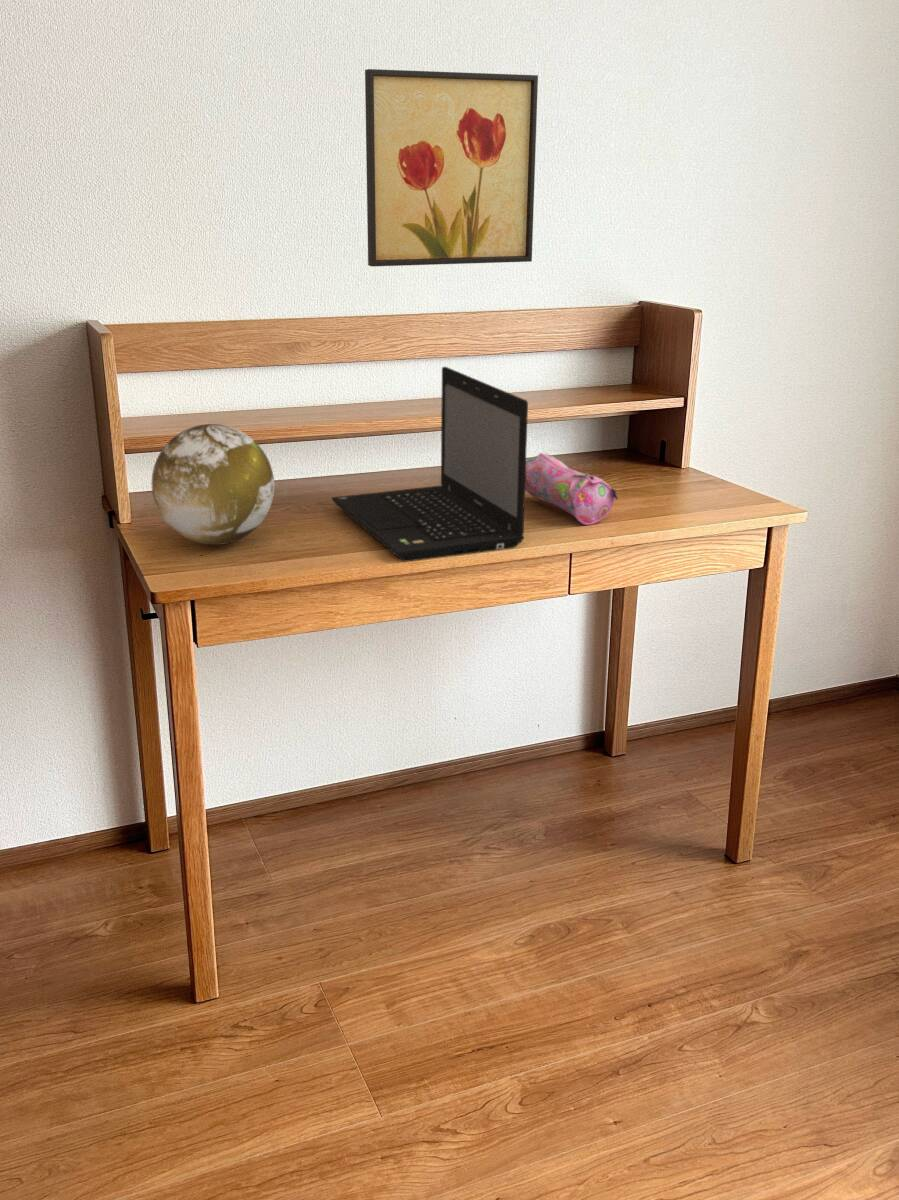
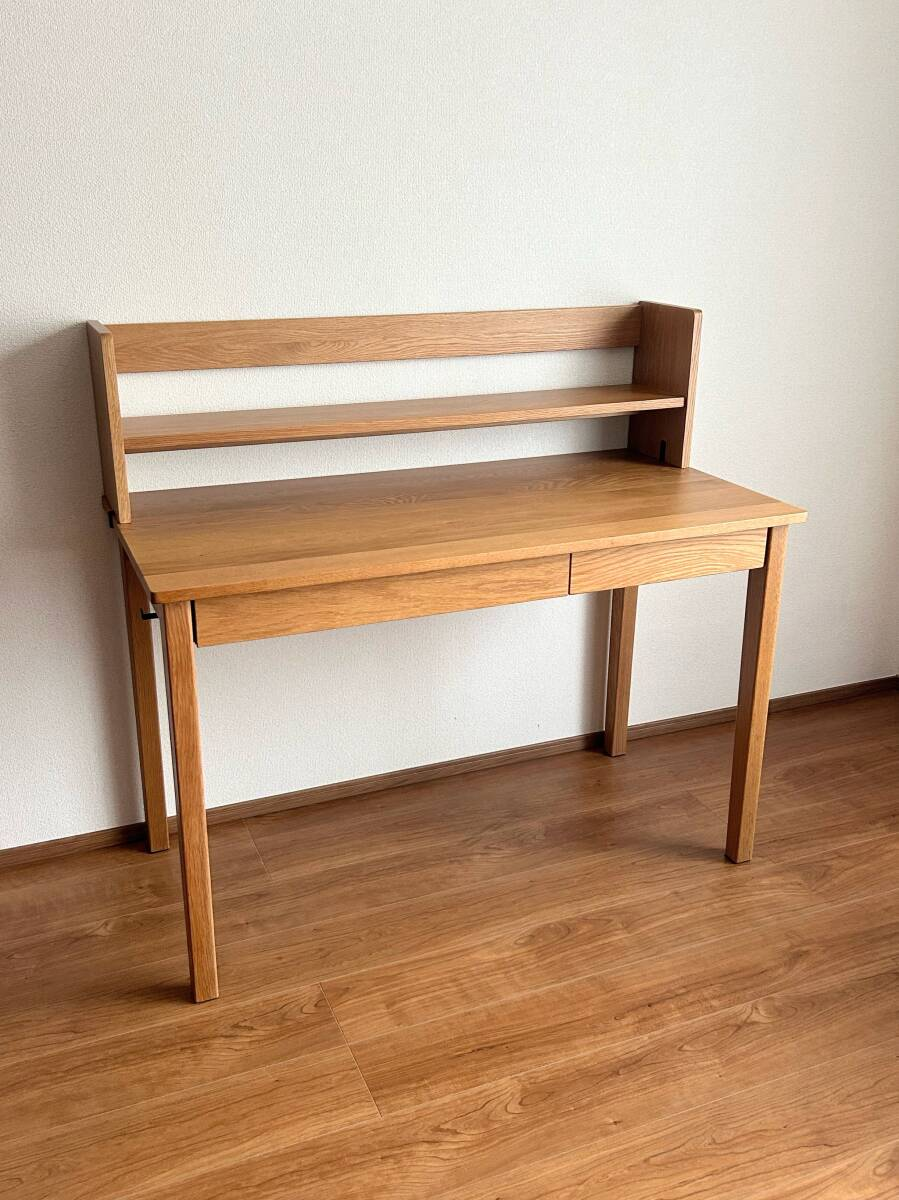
- laptop [331,366,529,563]
- wall art [364,68,539,268]
- decorative orb [151,423,275,546]
- pencil case [525,452,619,526]
